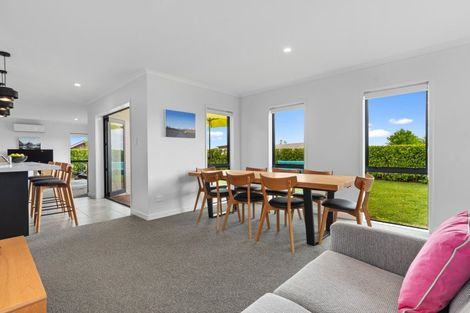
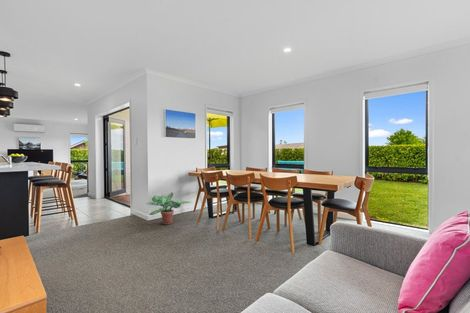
+ potted plant [145,191,191,225]
